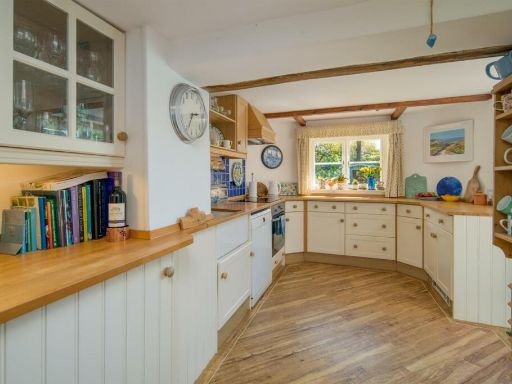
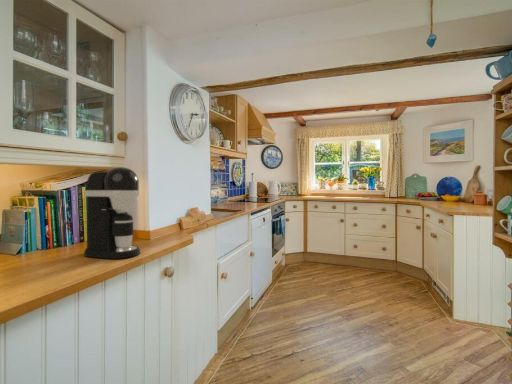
+ coffee maker [83,166,141,260]
